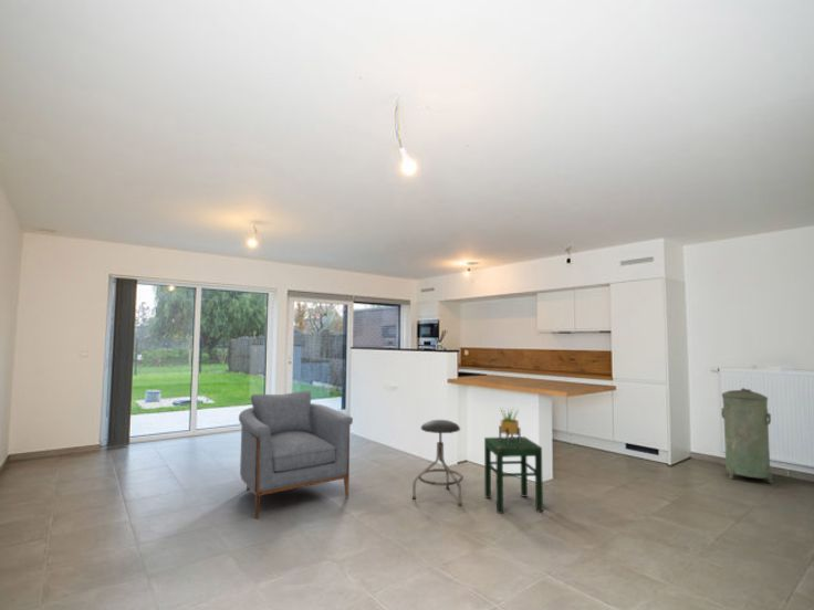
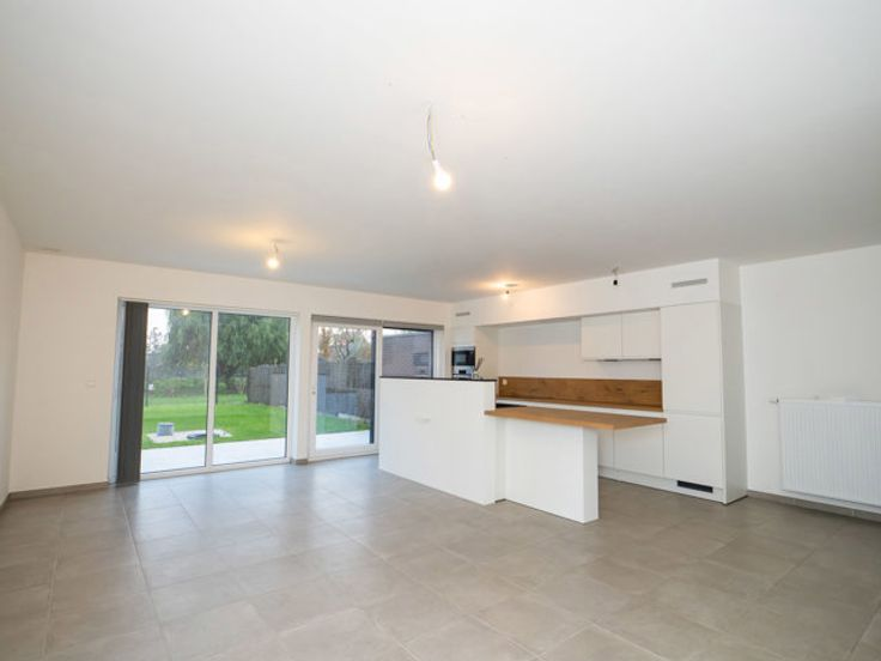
- potted plant [498,406,522,444]
- trash can [720,387,774,484]
- armchair [238,389,354,520]
- stool [411,419,465,507]
- stool [483,435,544,515]
